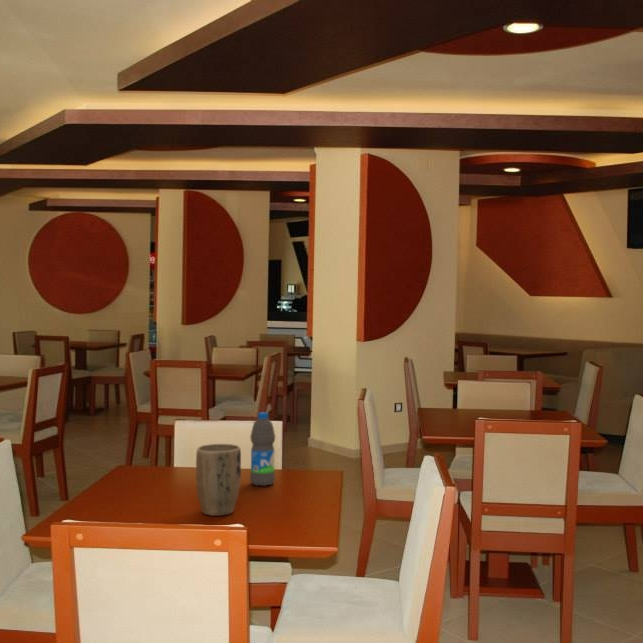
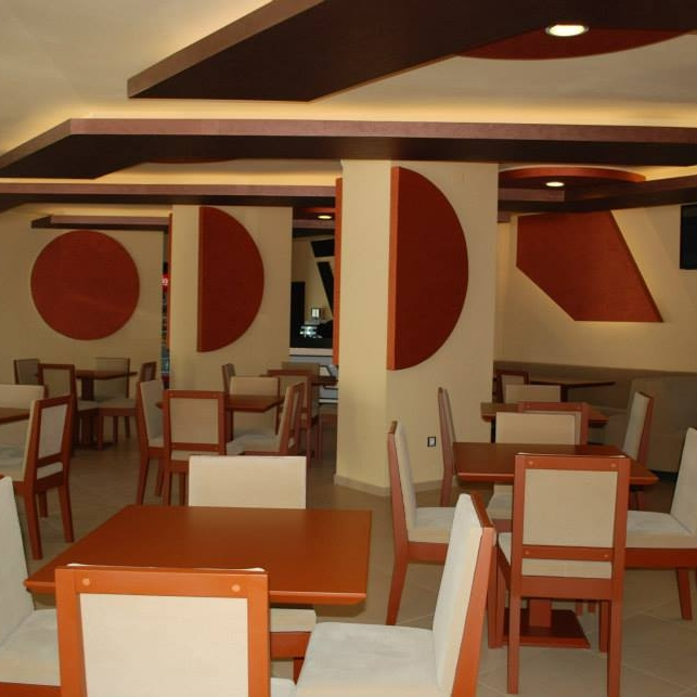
- plant pot [195,443,242,517]
- water bottle [249,411,276,487]
